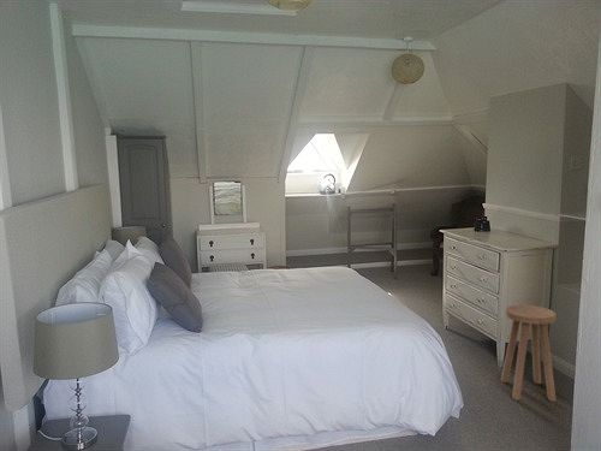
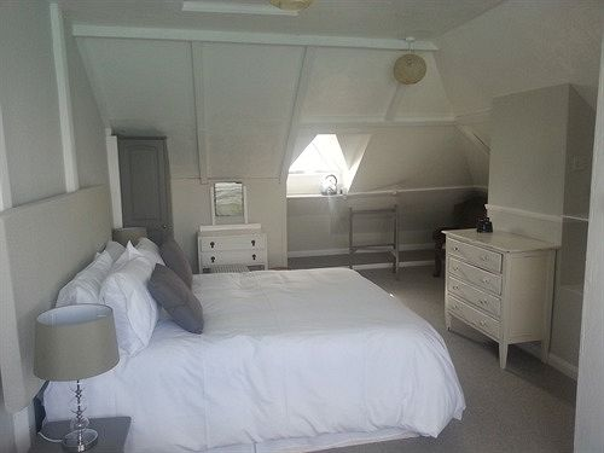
- stool [500,304,557,403]
